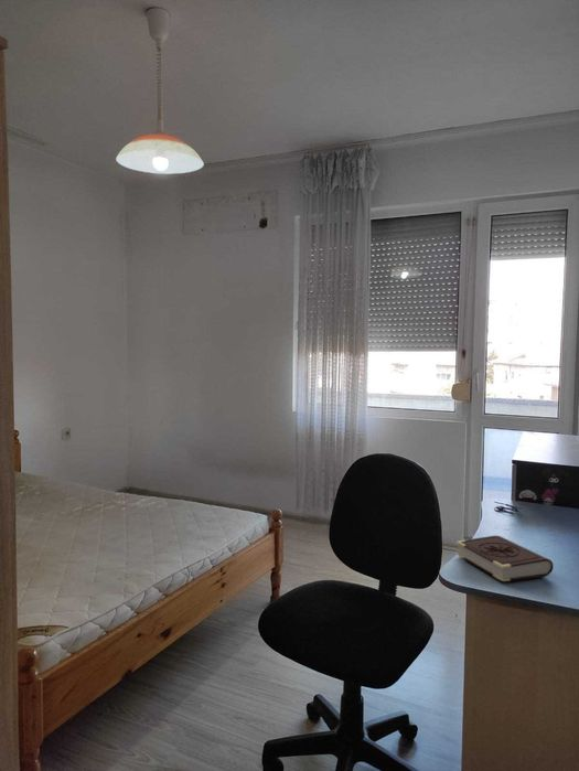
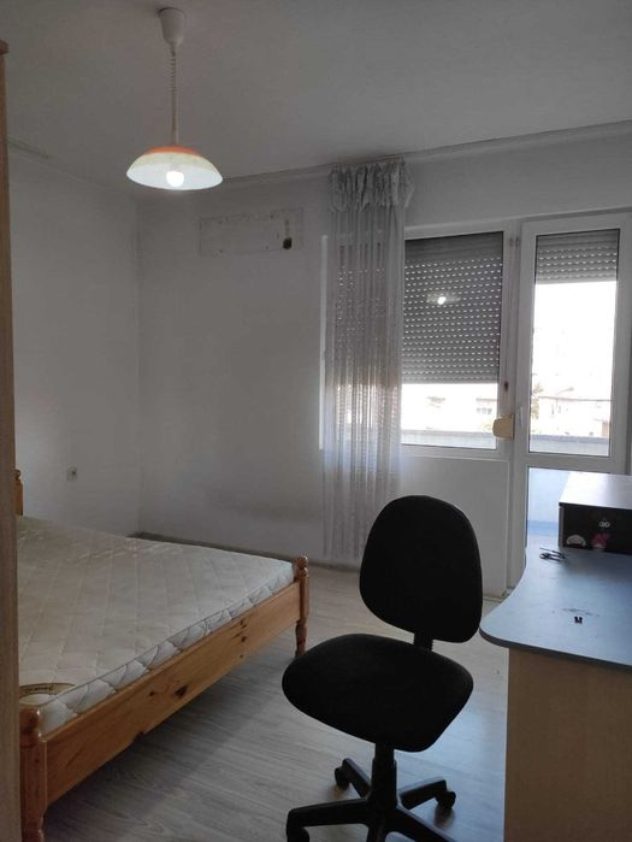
- book [454,535,555,582]
